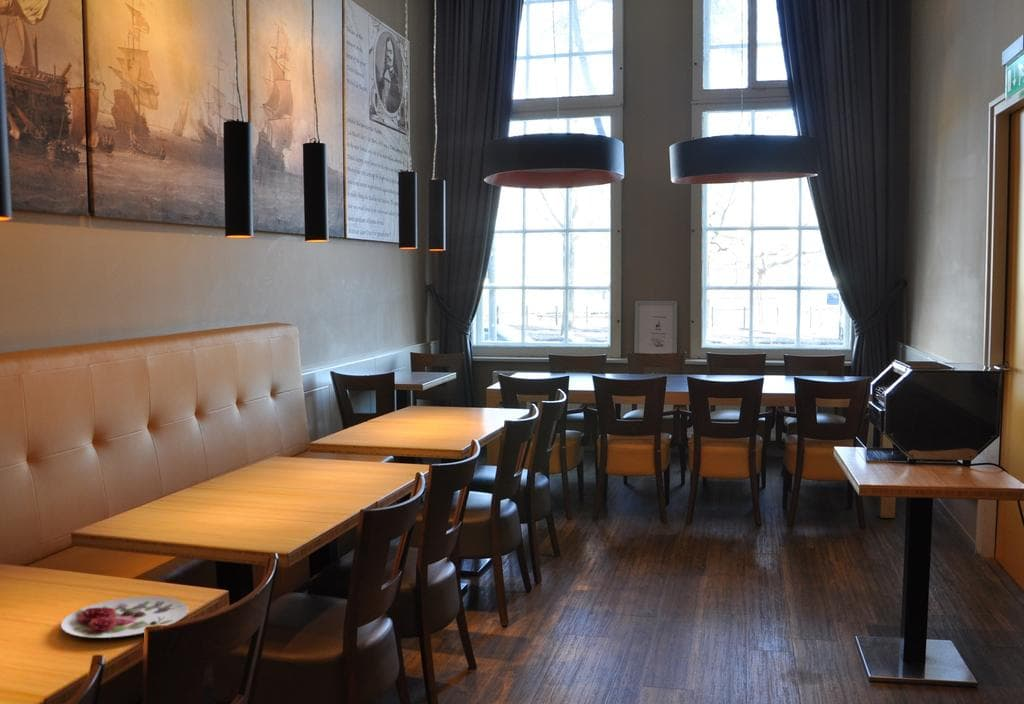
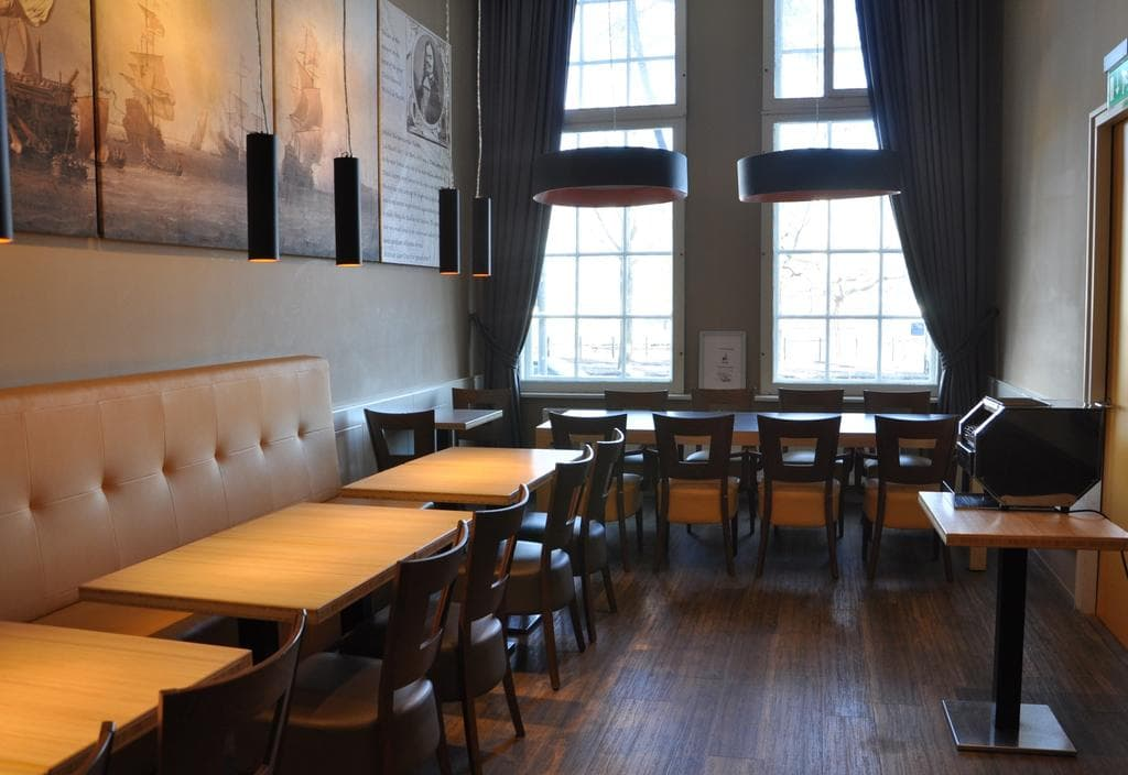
- plate [60,595,189,639]
